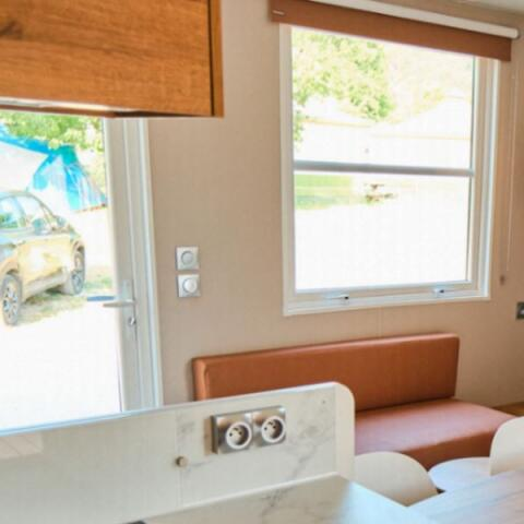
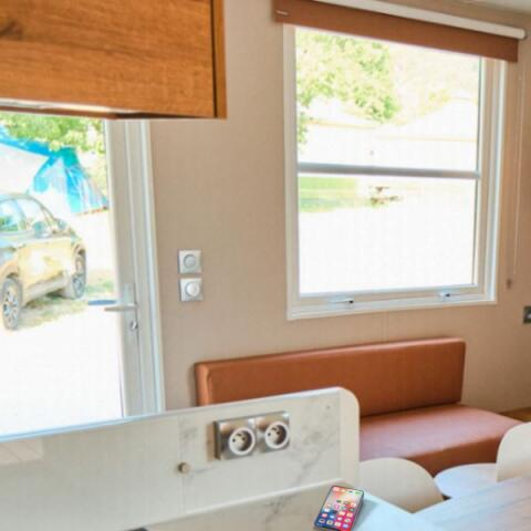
+ smartphone [313,485,365,531]
